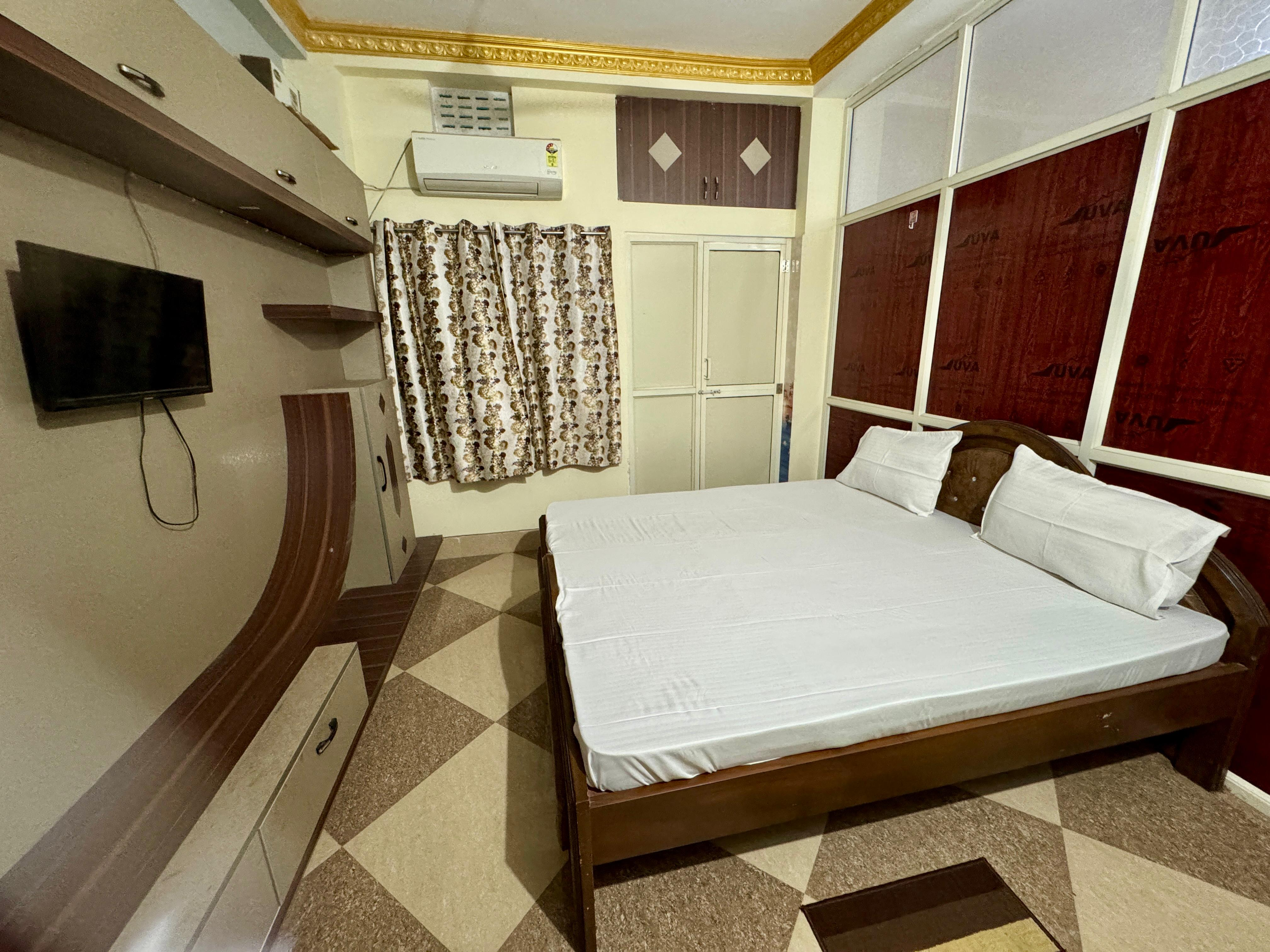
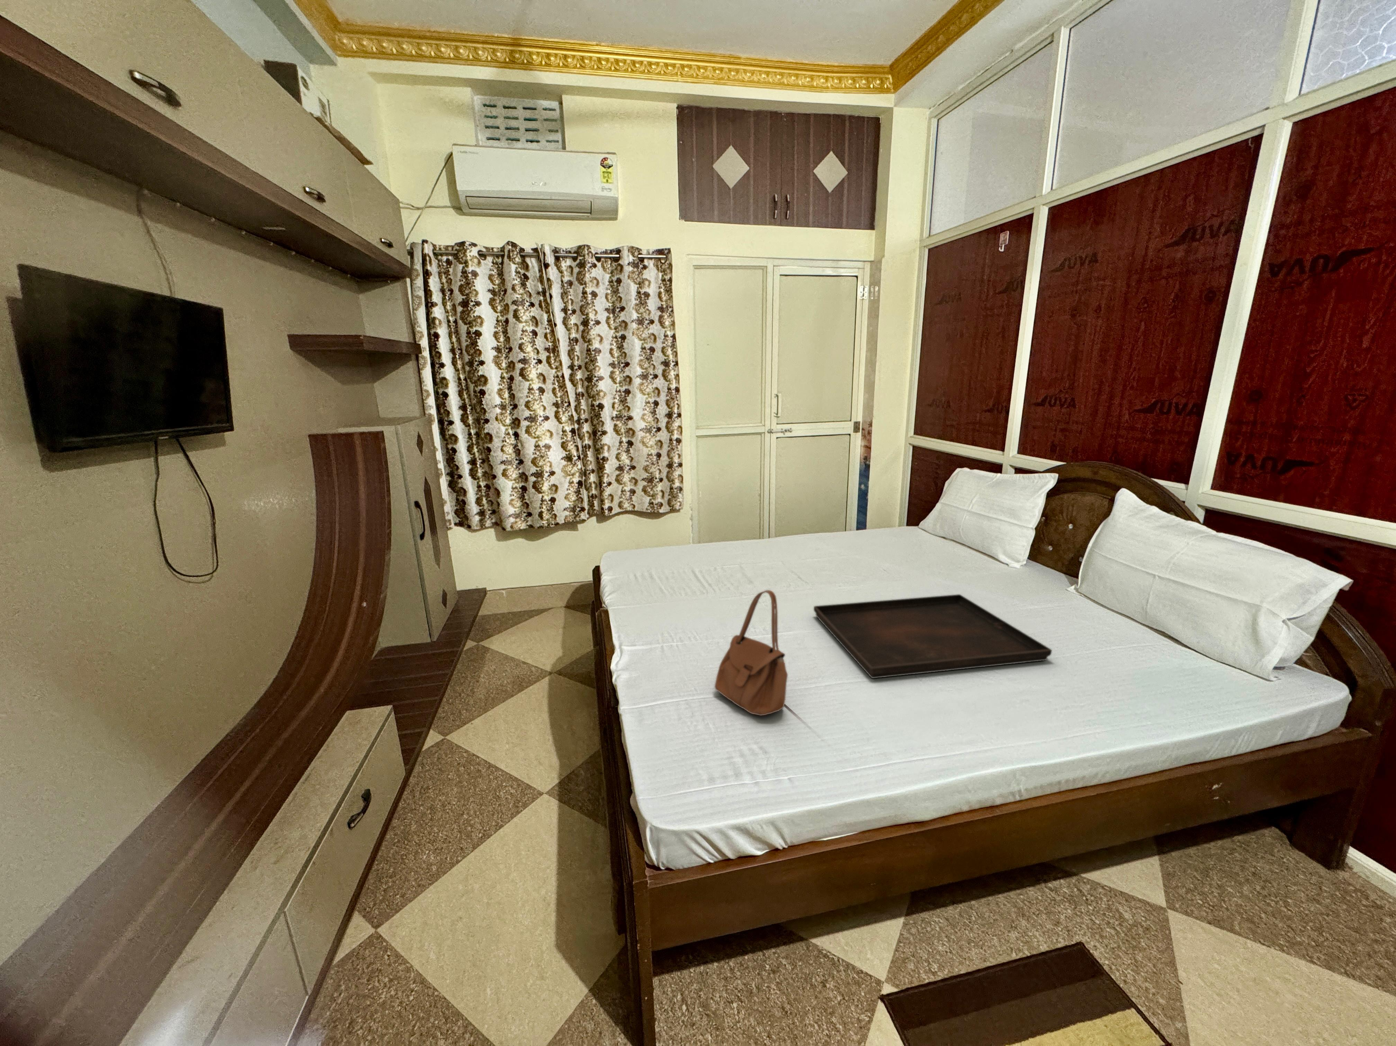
+ serving tray [813,594,1052,679]
+ handbag [714,589,788,716]
